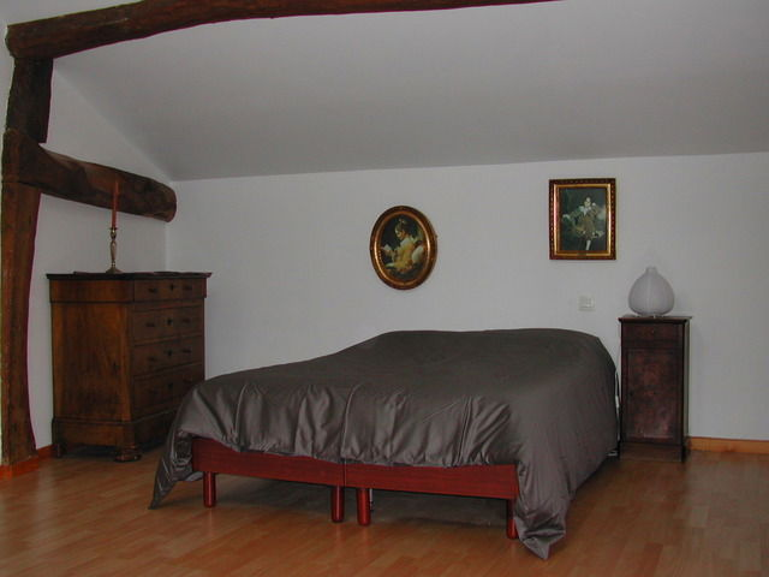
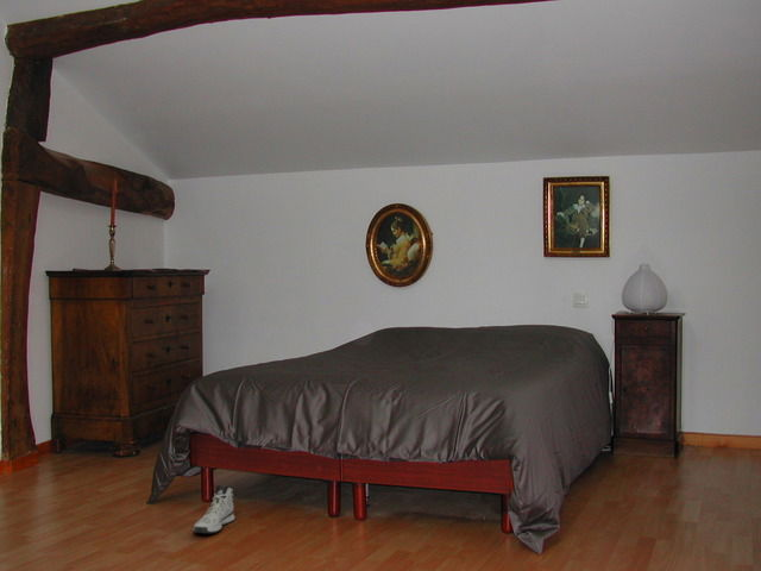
+ sneaker [193,484,235,535]
